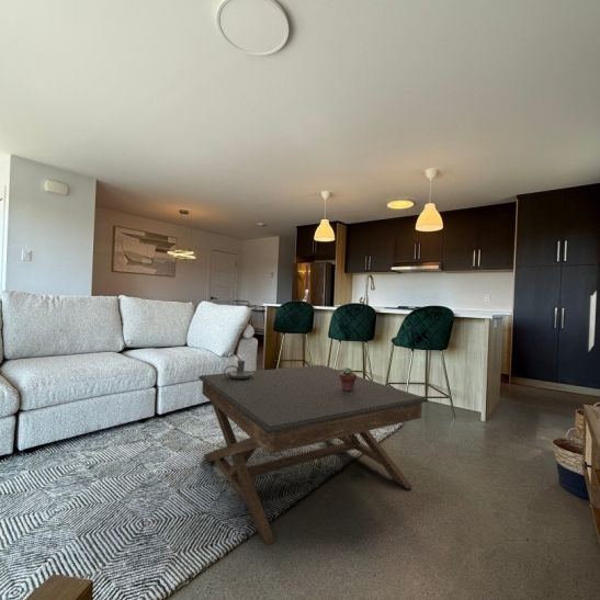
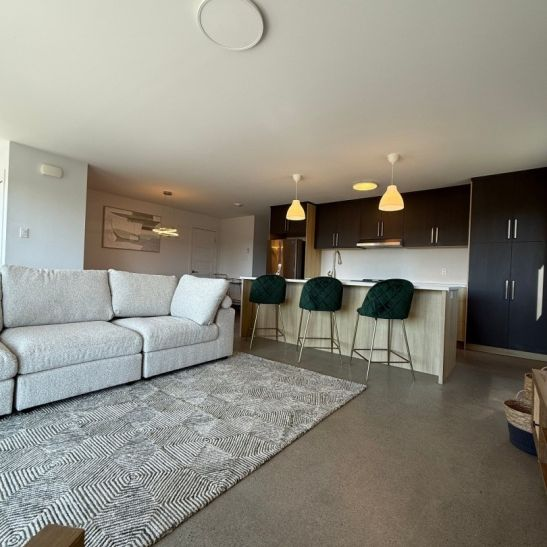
- coffee table [197,364,429,545]
- candle holder [223,360,253,378]
- potted succulent [339,366,358,392]
